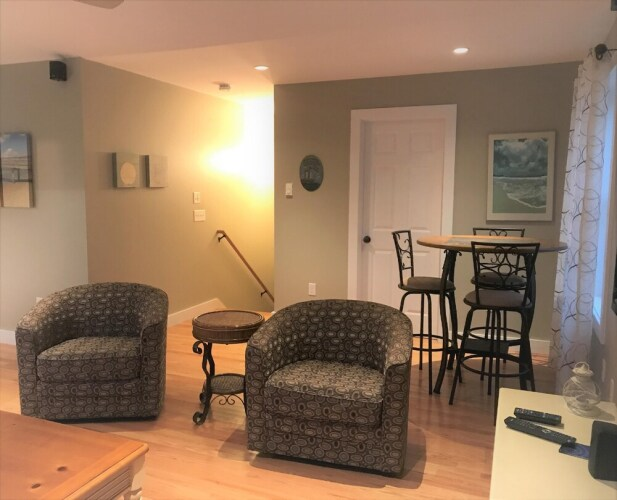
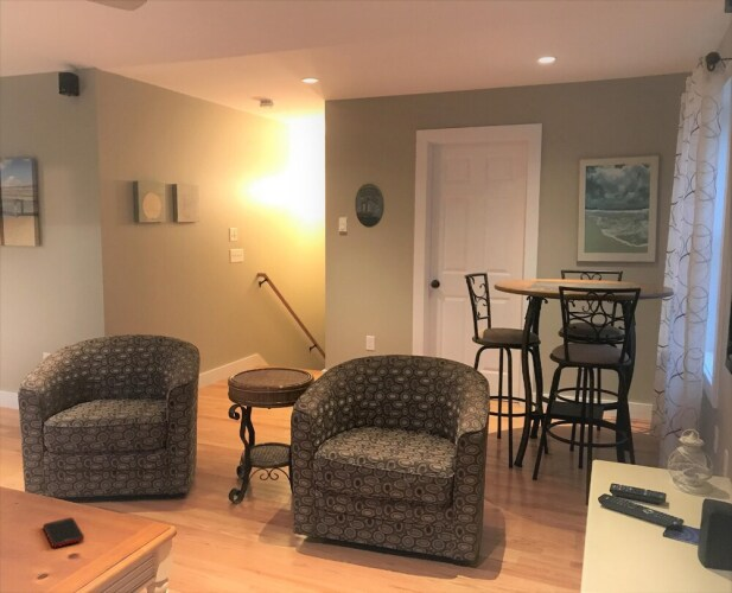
+ cell phone [42,517,85,548]
